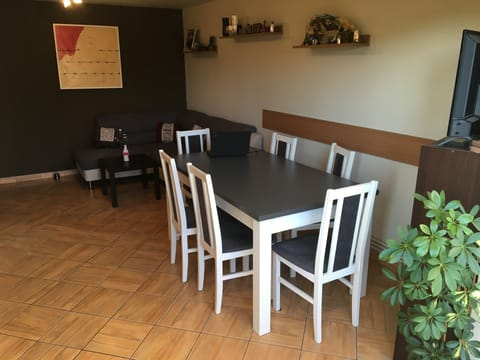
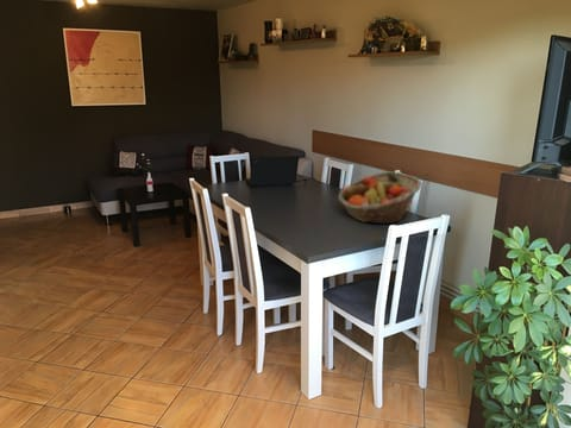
+ fruit basket [338,171,423,225]
